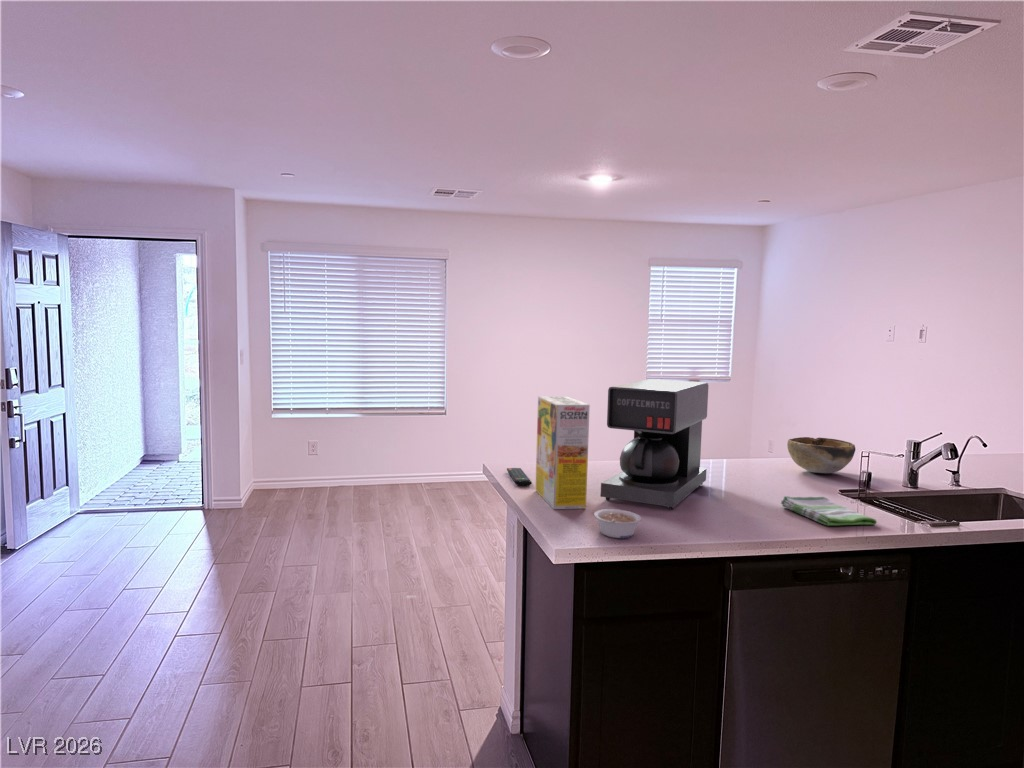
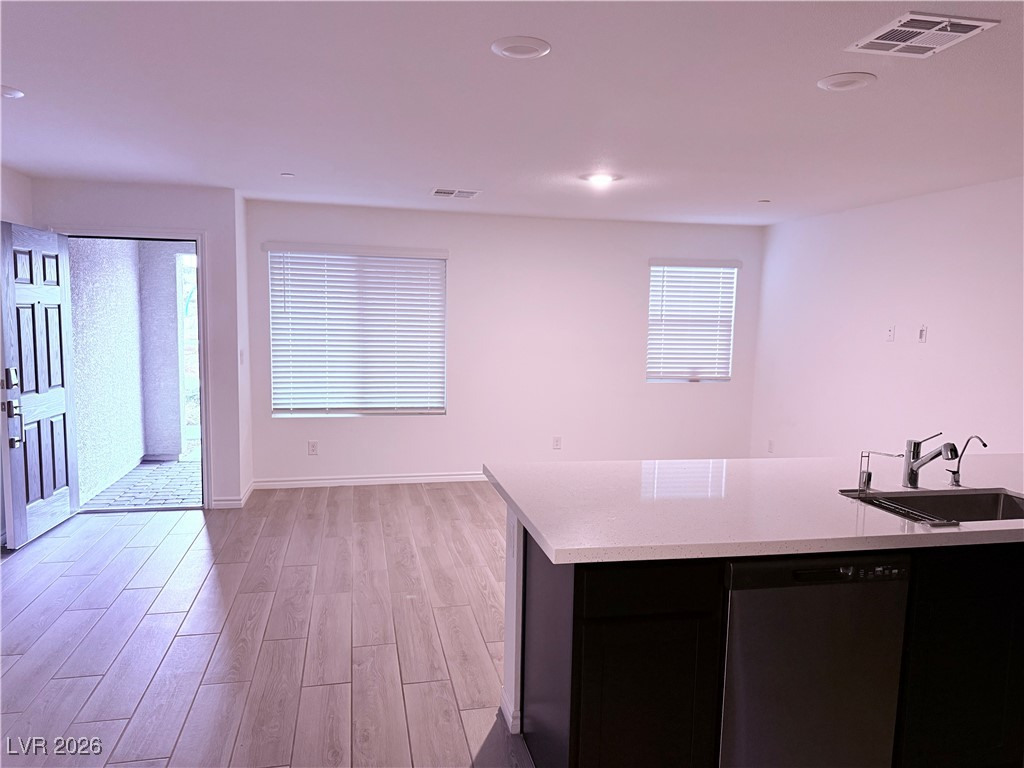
- dish towel [780,495,878,527]
- legume [593,508,642,539]
- remote control [506,467,533,487]
- coffee maker [600,378,710,511]
- cereal box [534,395,591,510]
- decorative bowl [786,436,856,474]
